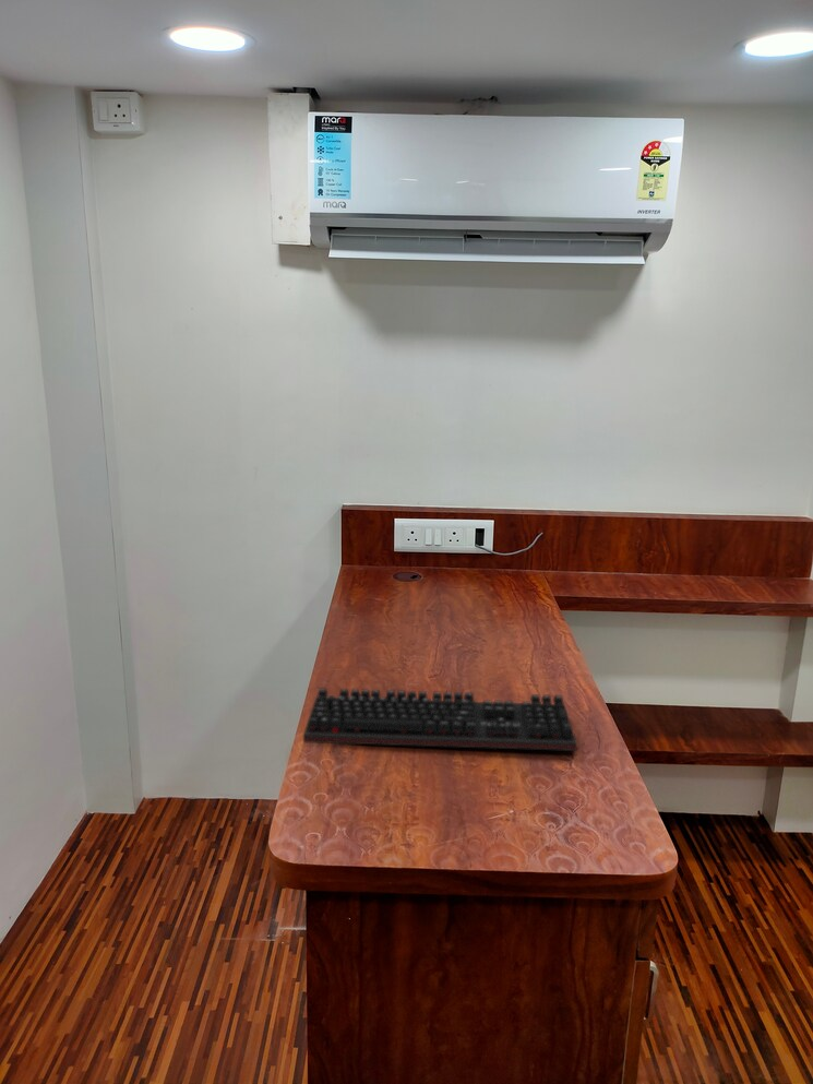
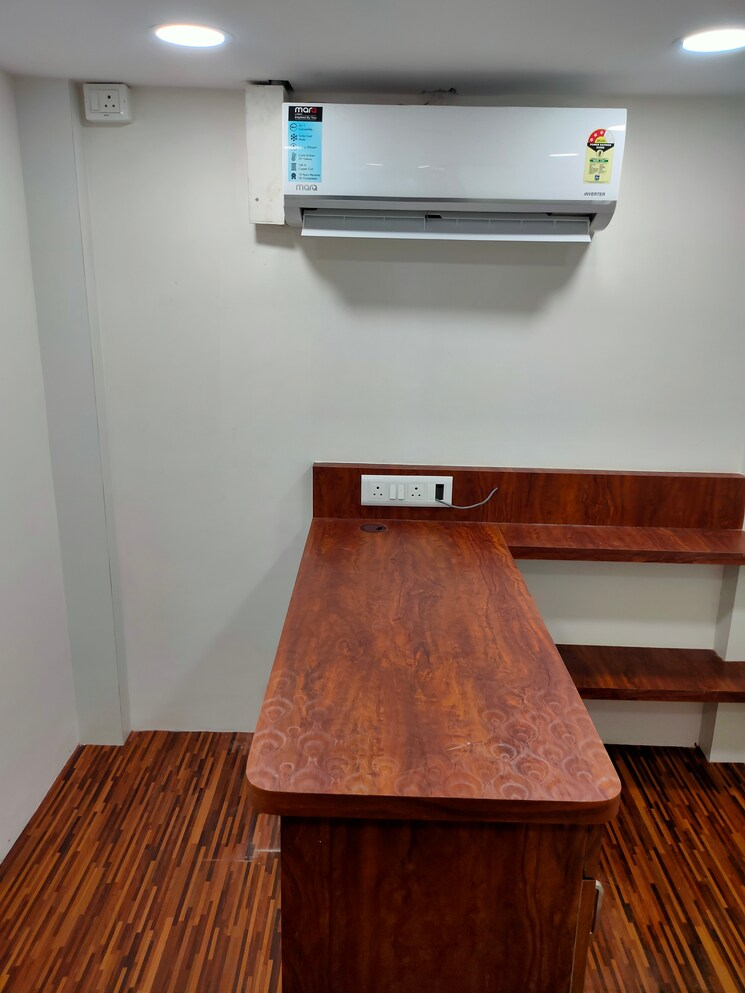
- keyboard [302,687,578,752]
